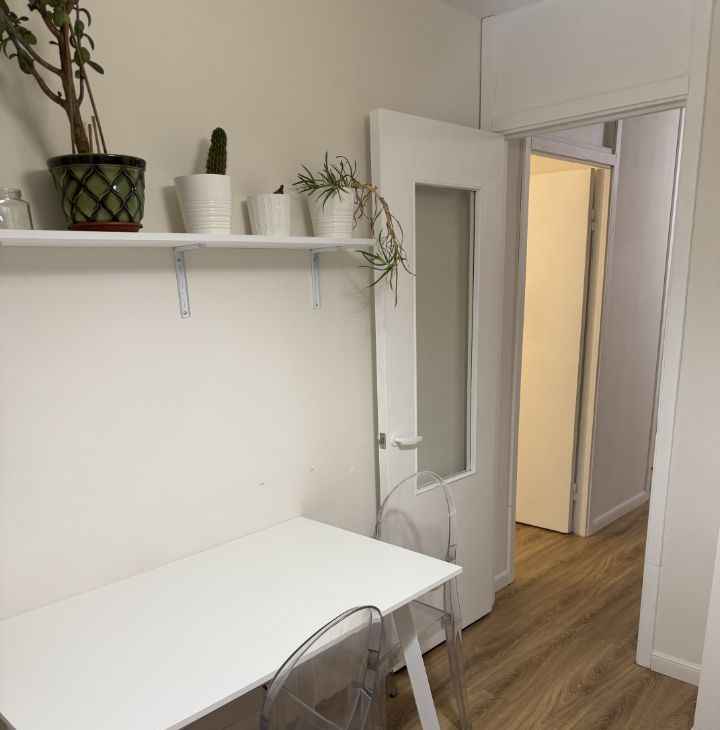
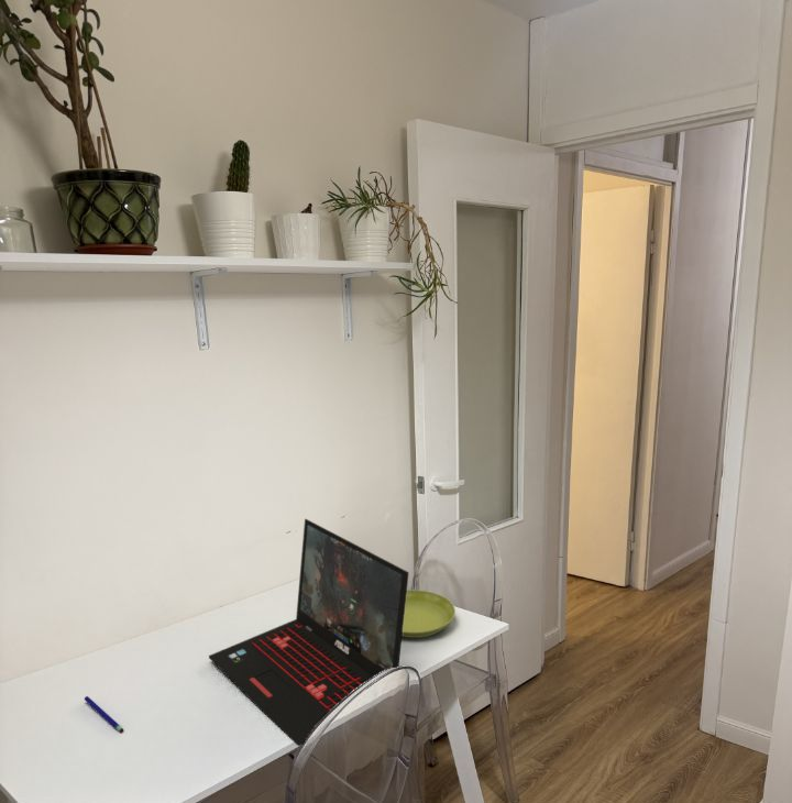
+ laptop [208,518,410,747]
+ saucer [402,590,457,639]
+ pen [84,695,124,734]
